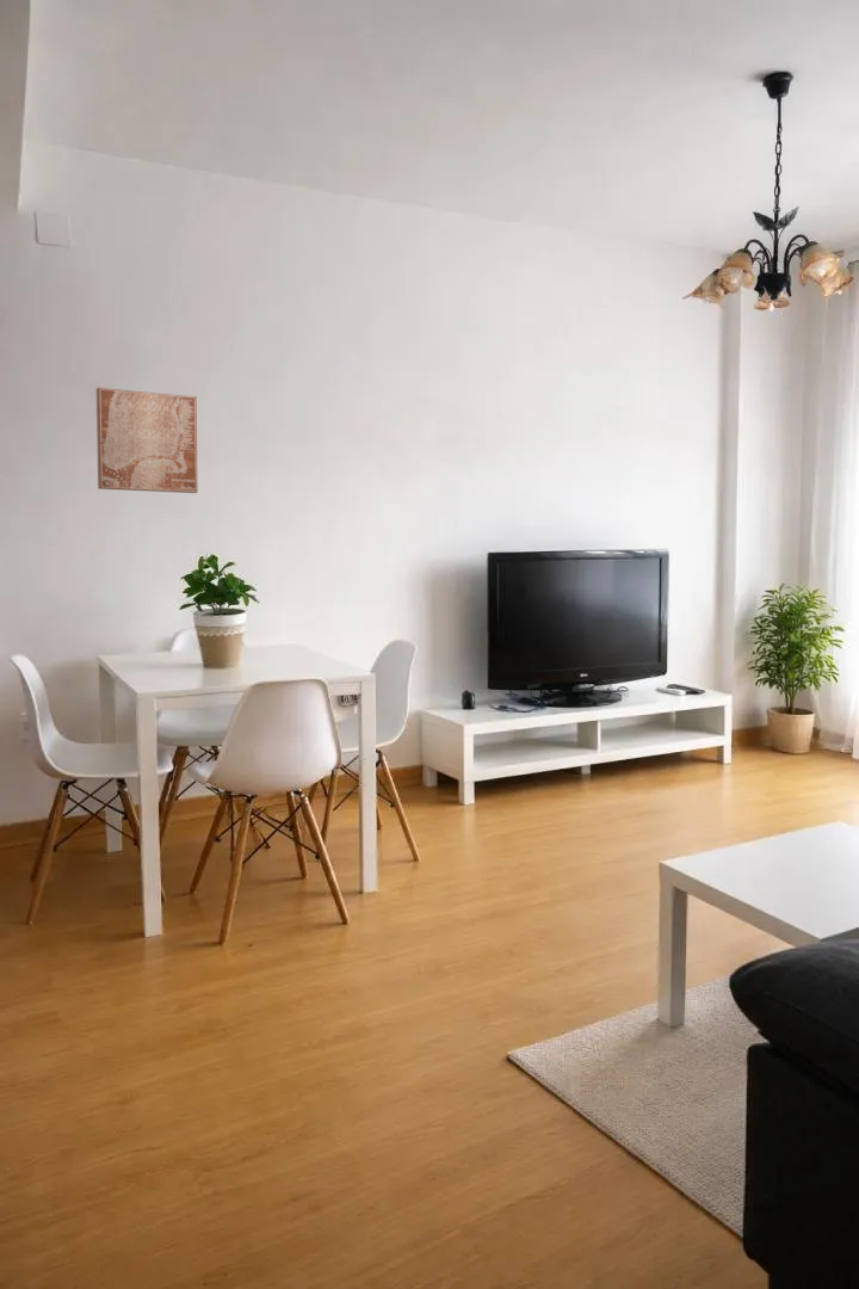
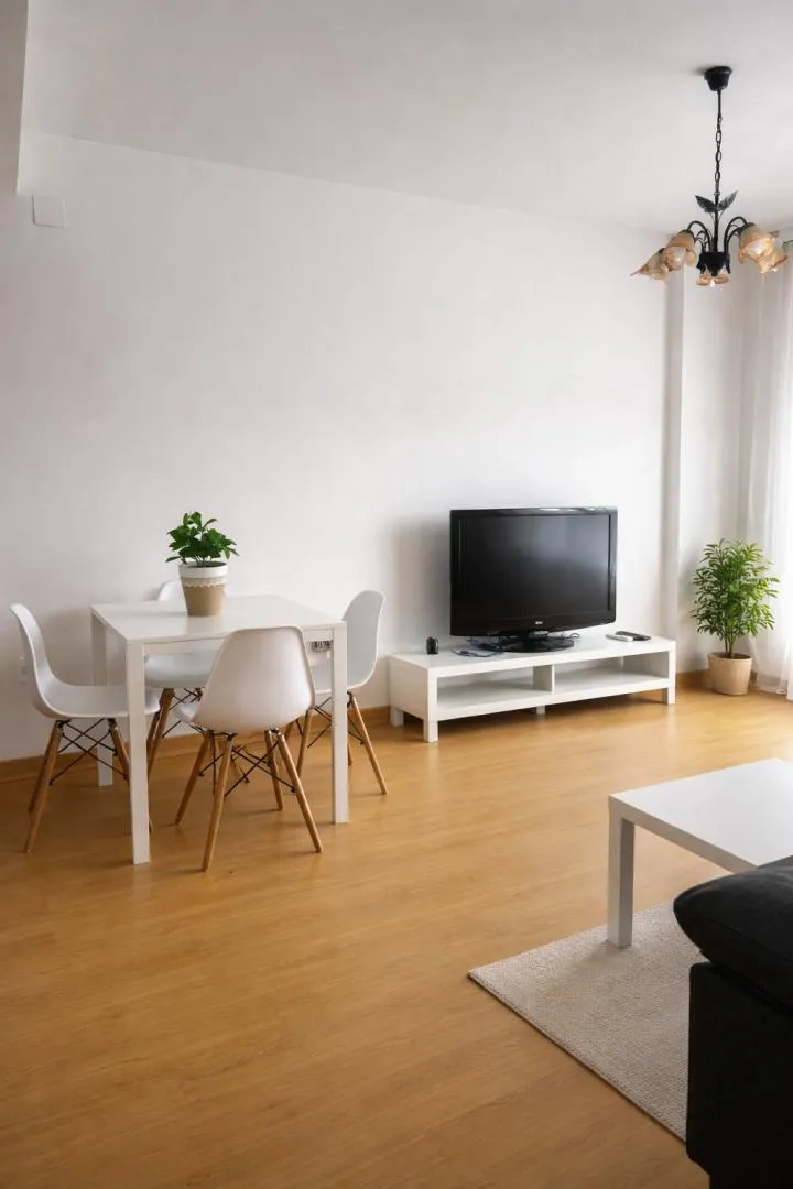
- wall art [95,387,199,494]
